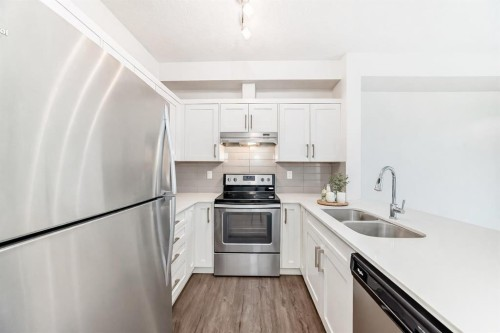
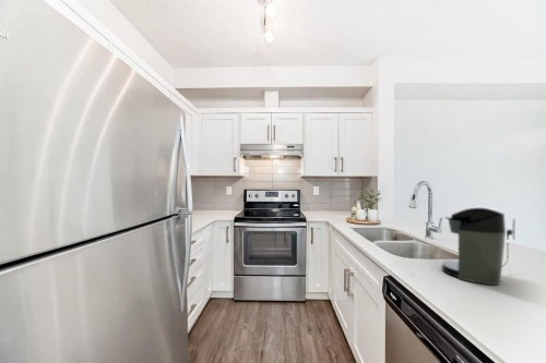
+ coffee maker [441,206,515,286]
